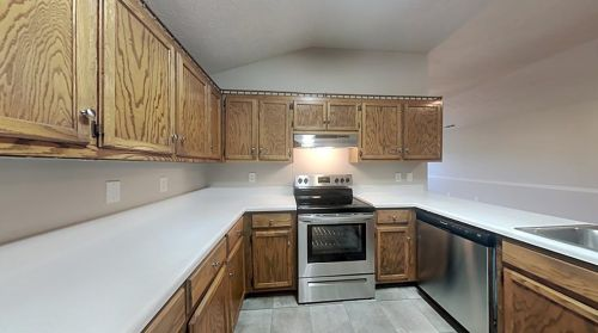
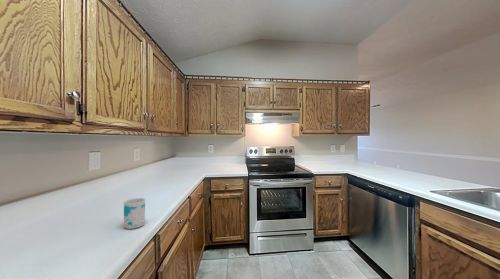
+ mug [123,197,146,230]
